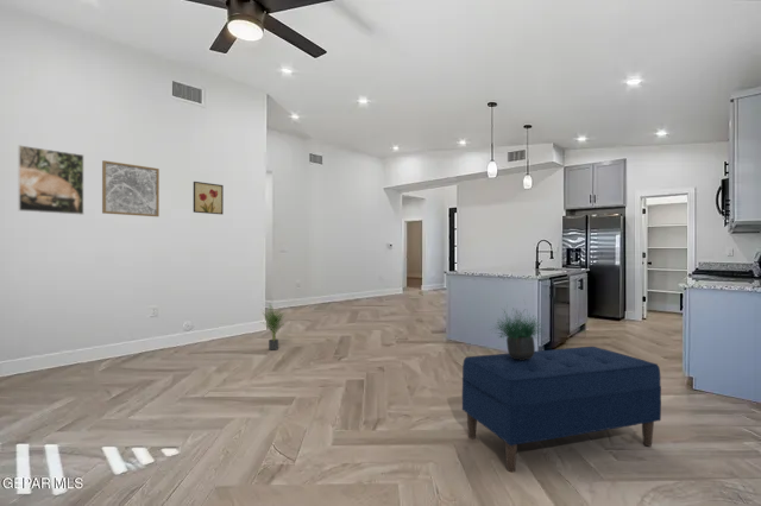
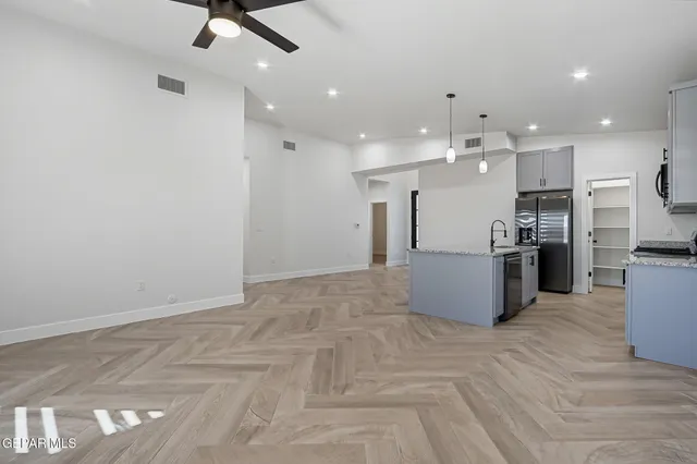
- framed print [17,144,84,216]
- potted plant [490,301,545,360]
- potted plant [258,302,284,352]
- wall art [193,181,225,215]
- wall art [101,159,161,217]
- bench [461,346,662,474]
